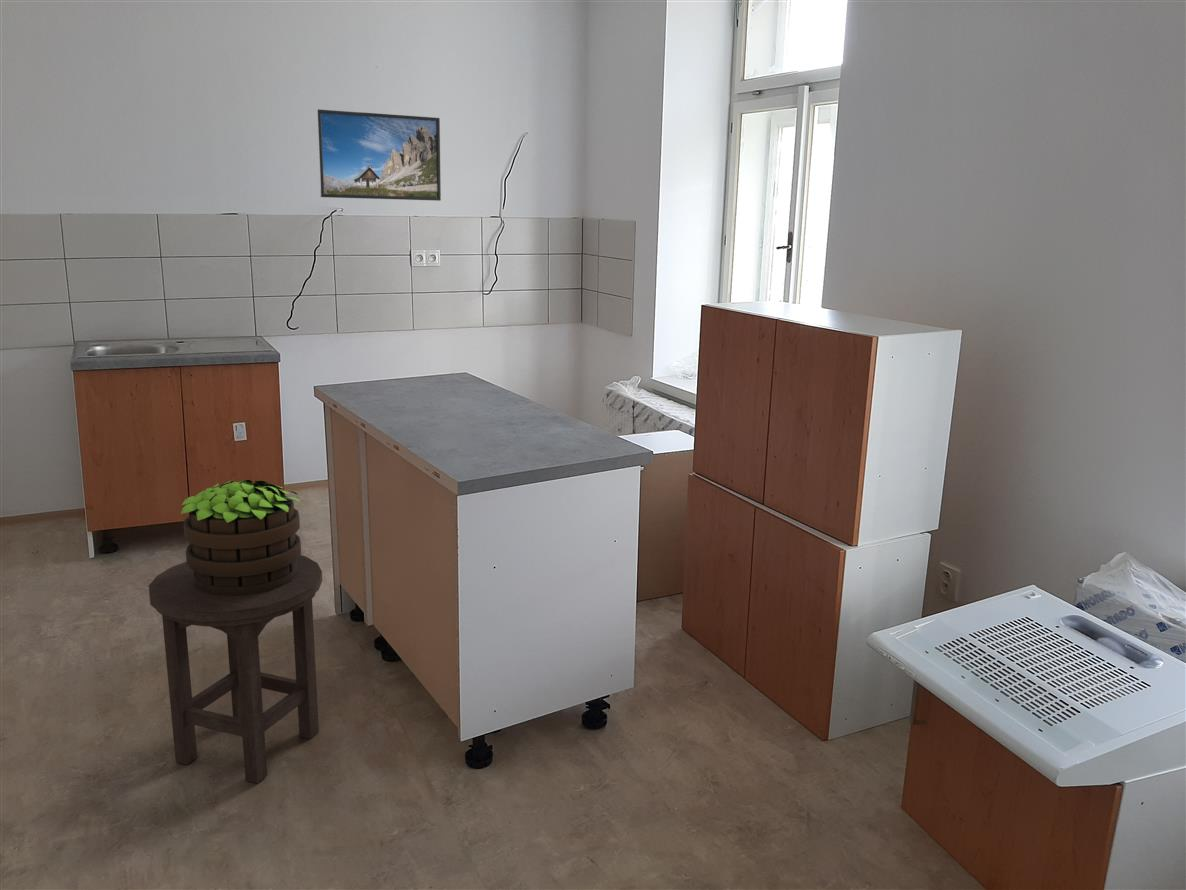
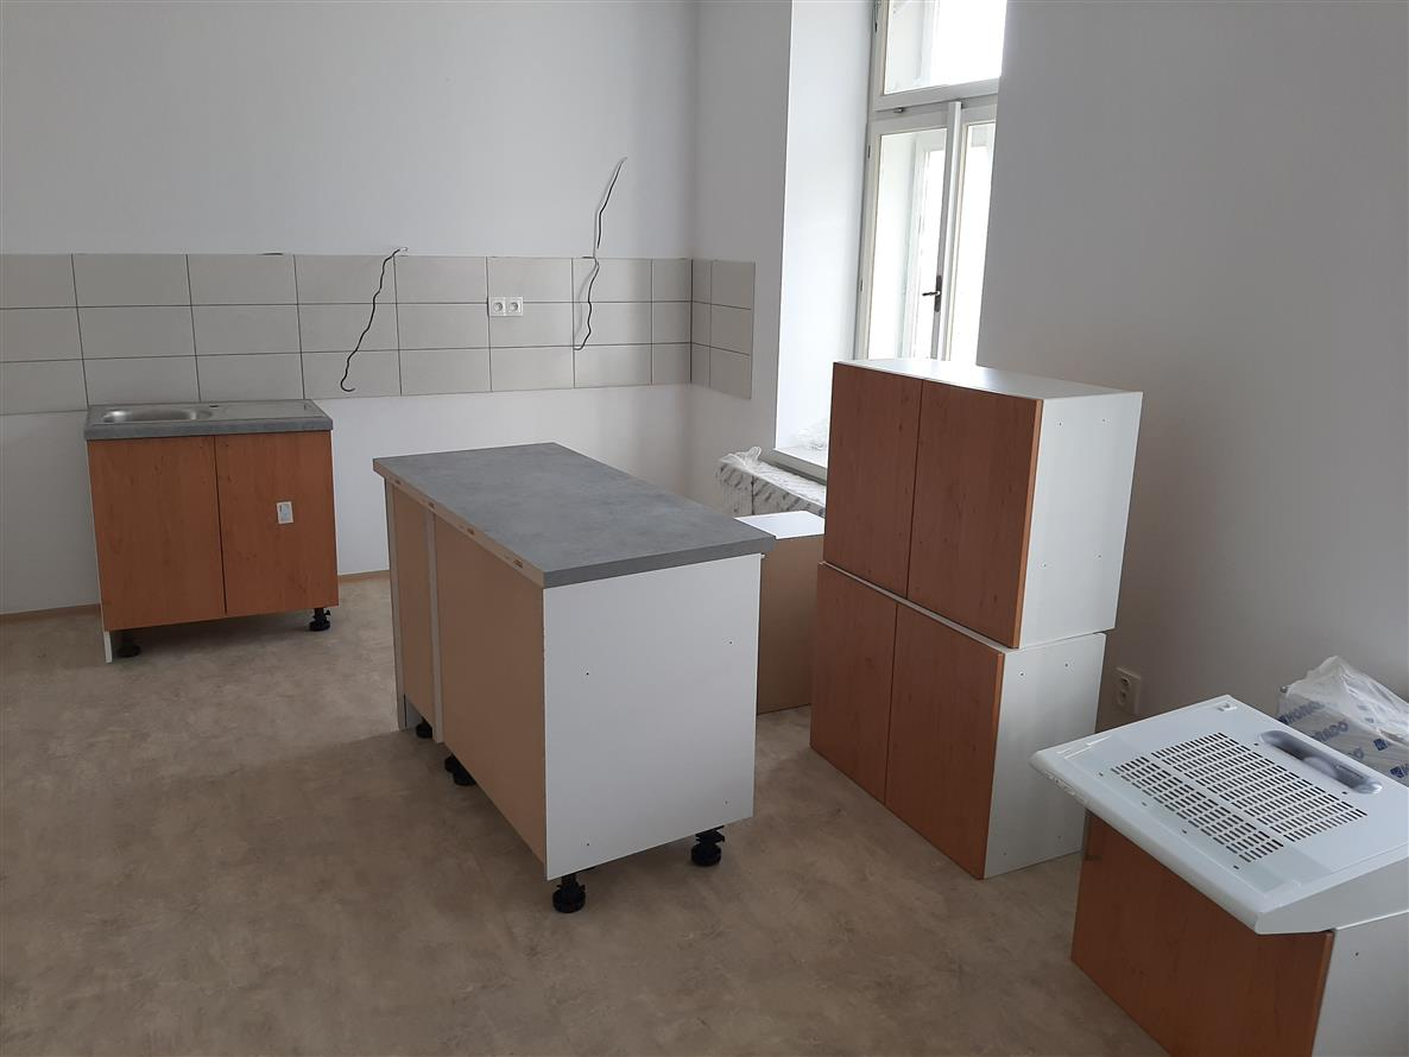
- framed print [316,108,442,202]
- potted plant [180,478,302,596]
- stool [148,554,323,784]
